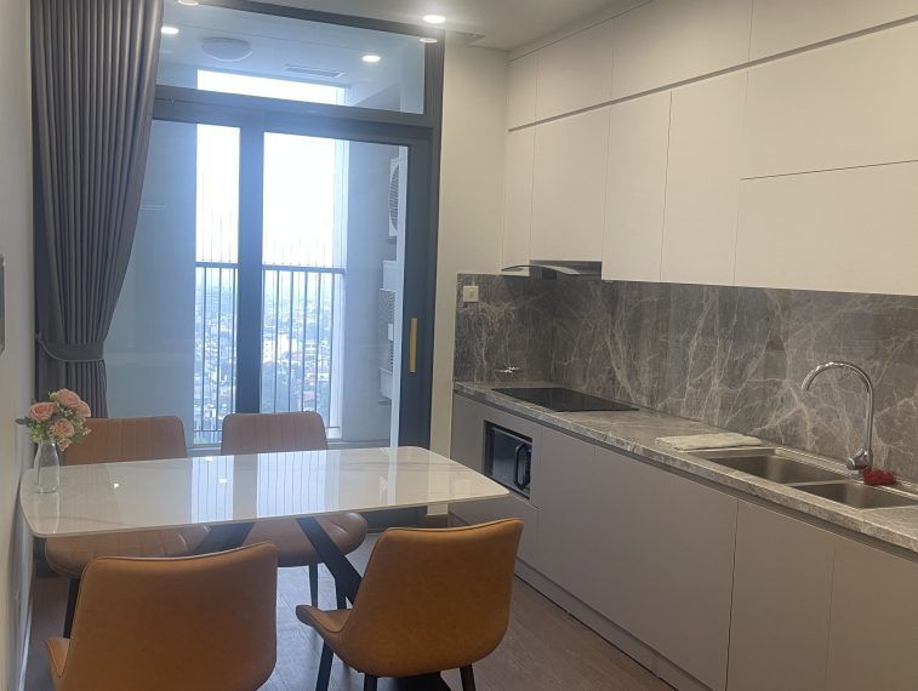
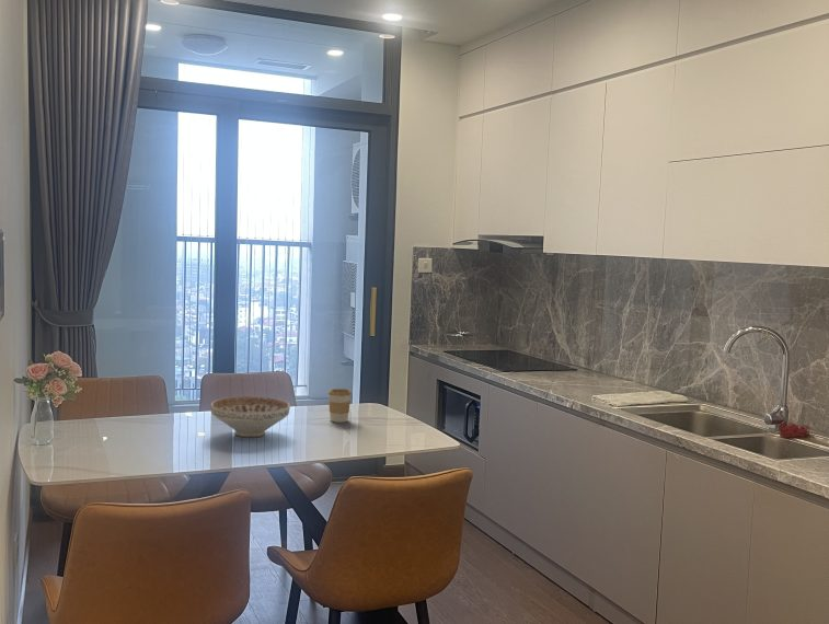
+ coffee cup [327,388,353,424]
+ decorative bowl [210,395,291,438]
